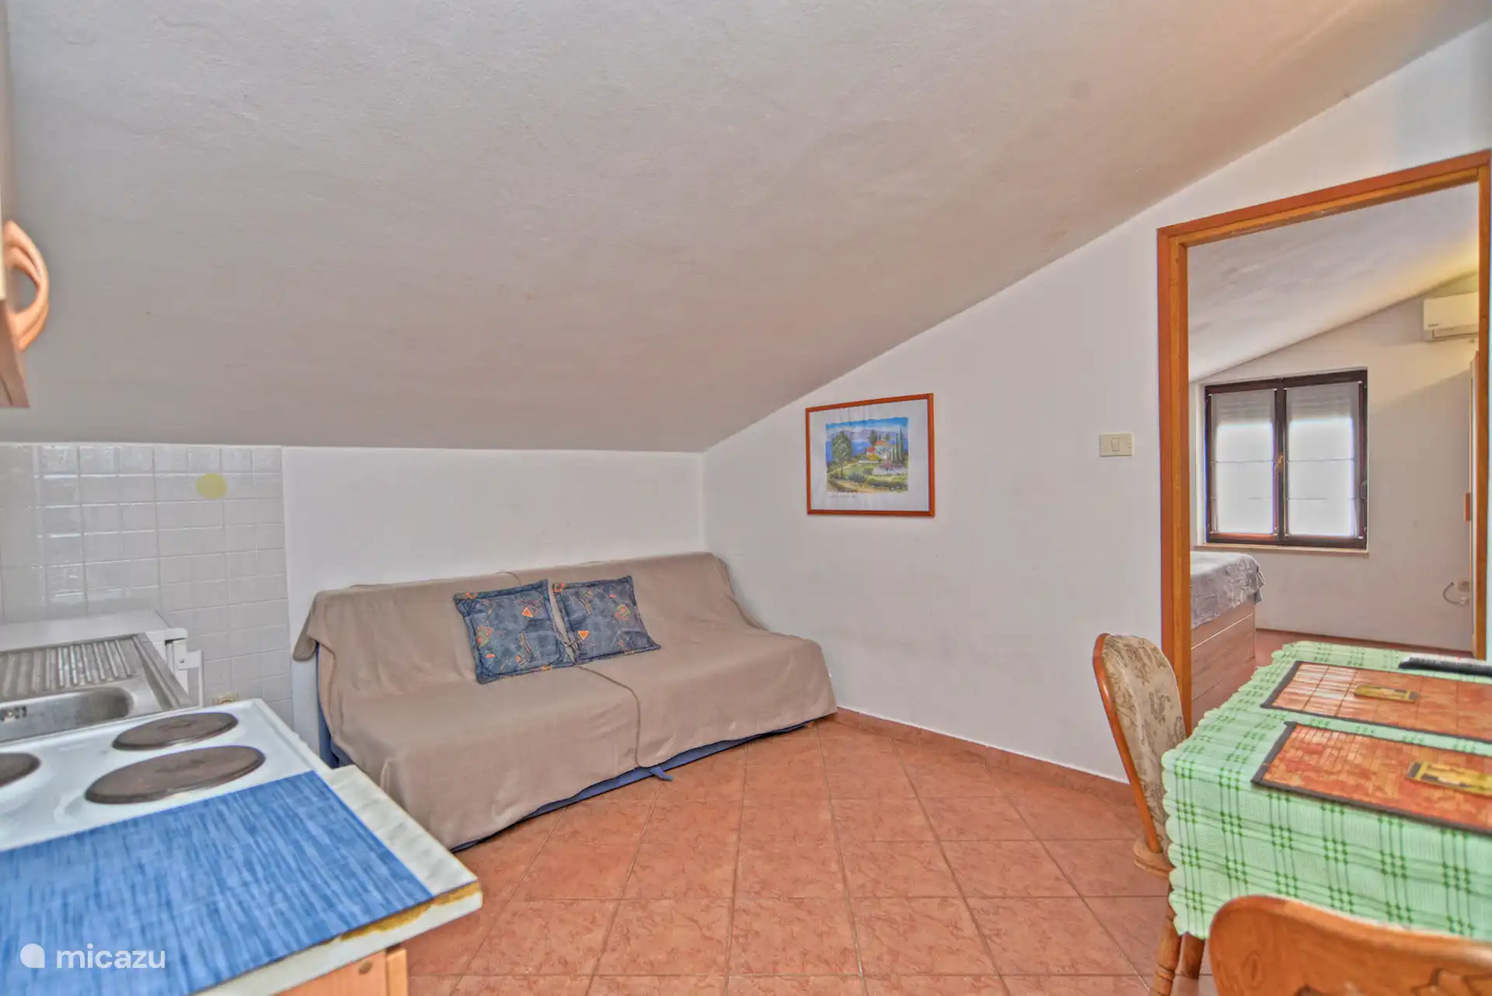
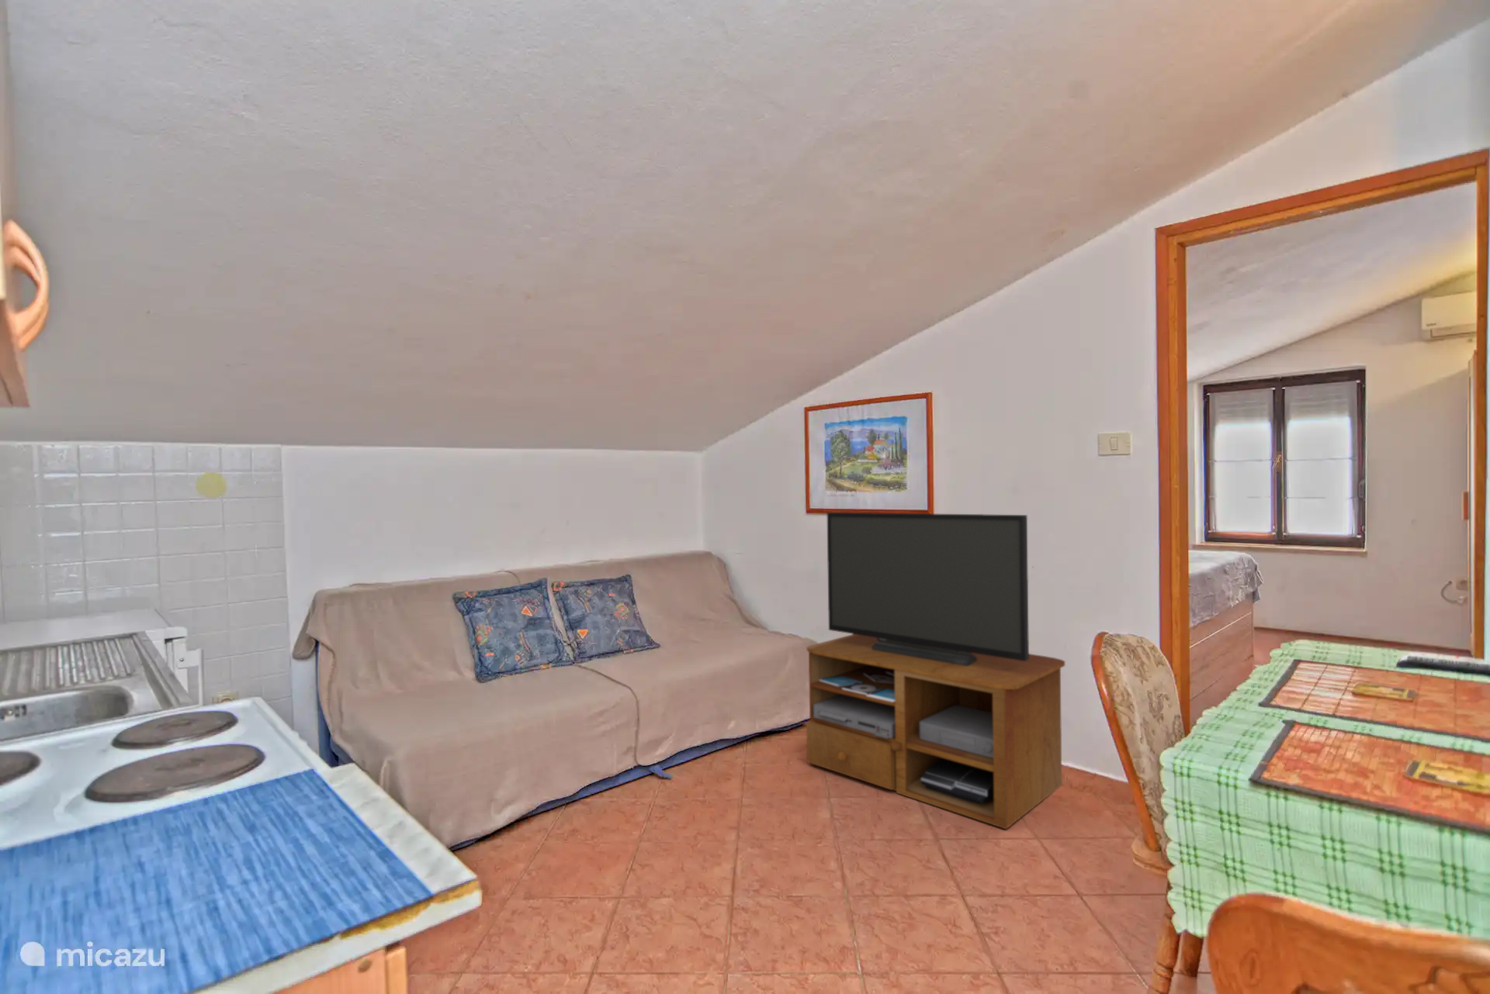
+ tv stand [806,511,1066,830]
